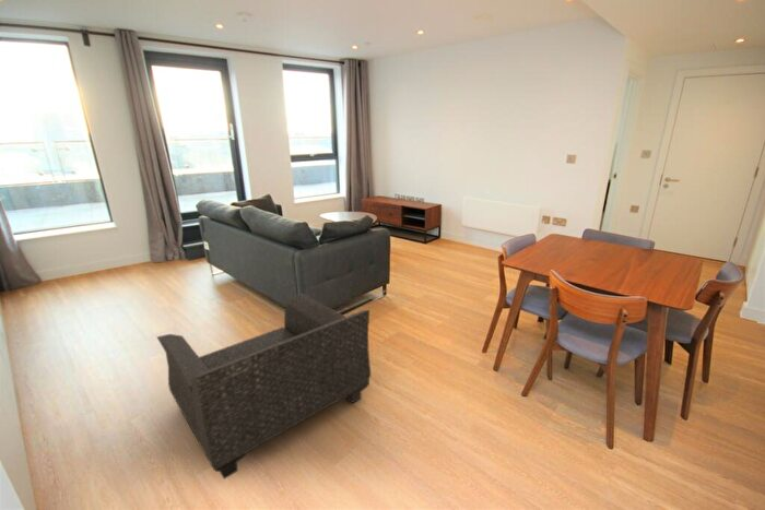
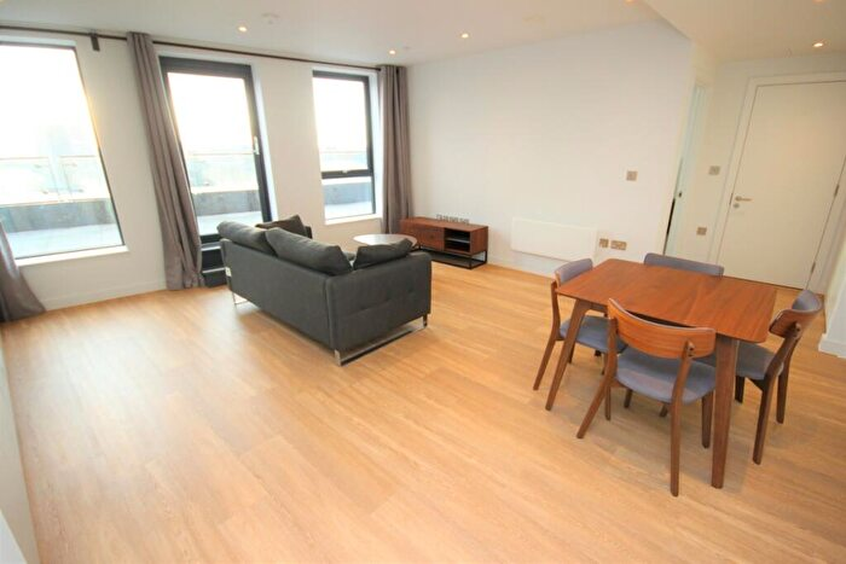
- armchair [155,292,372,479]
